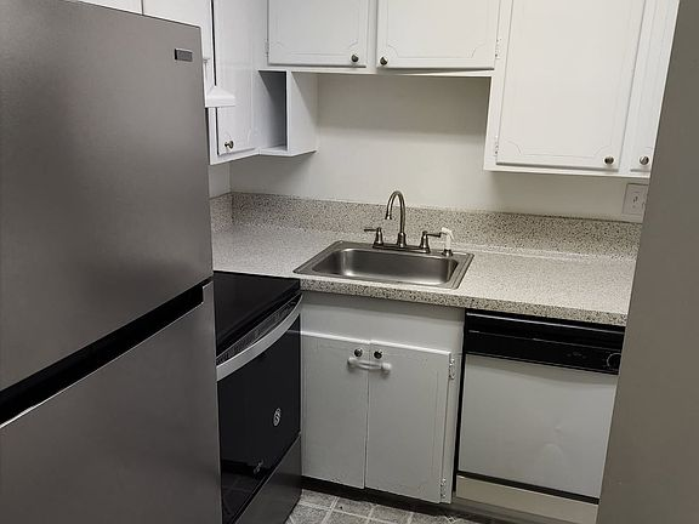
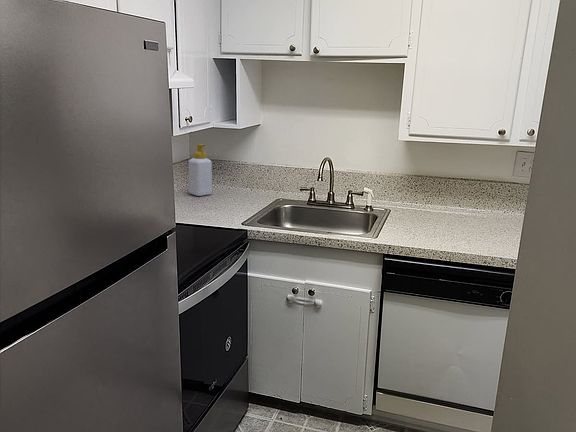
+ soap bottle [188,143,213,197]
